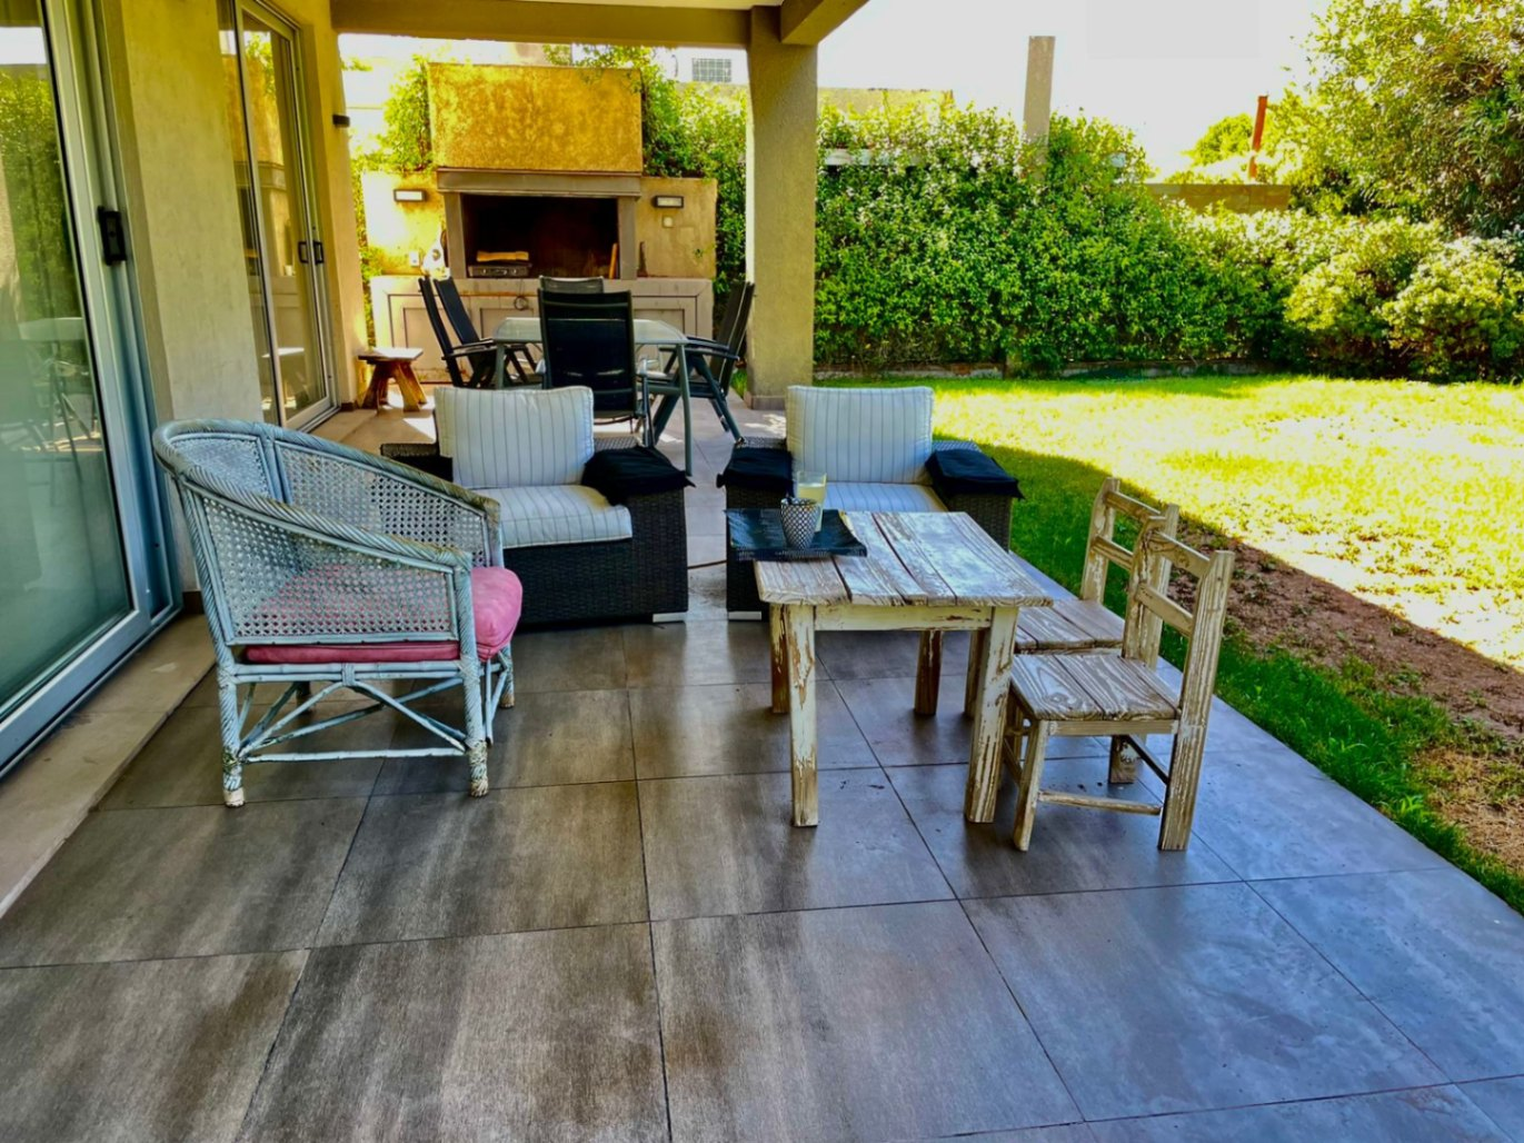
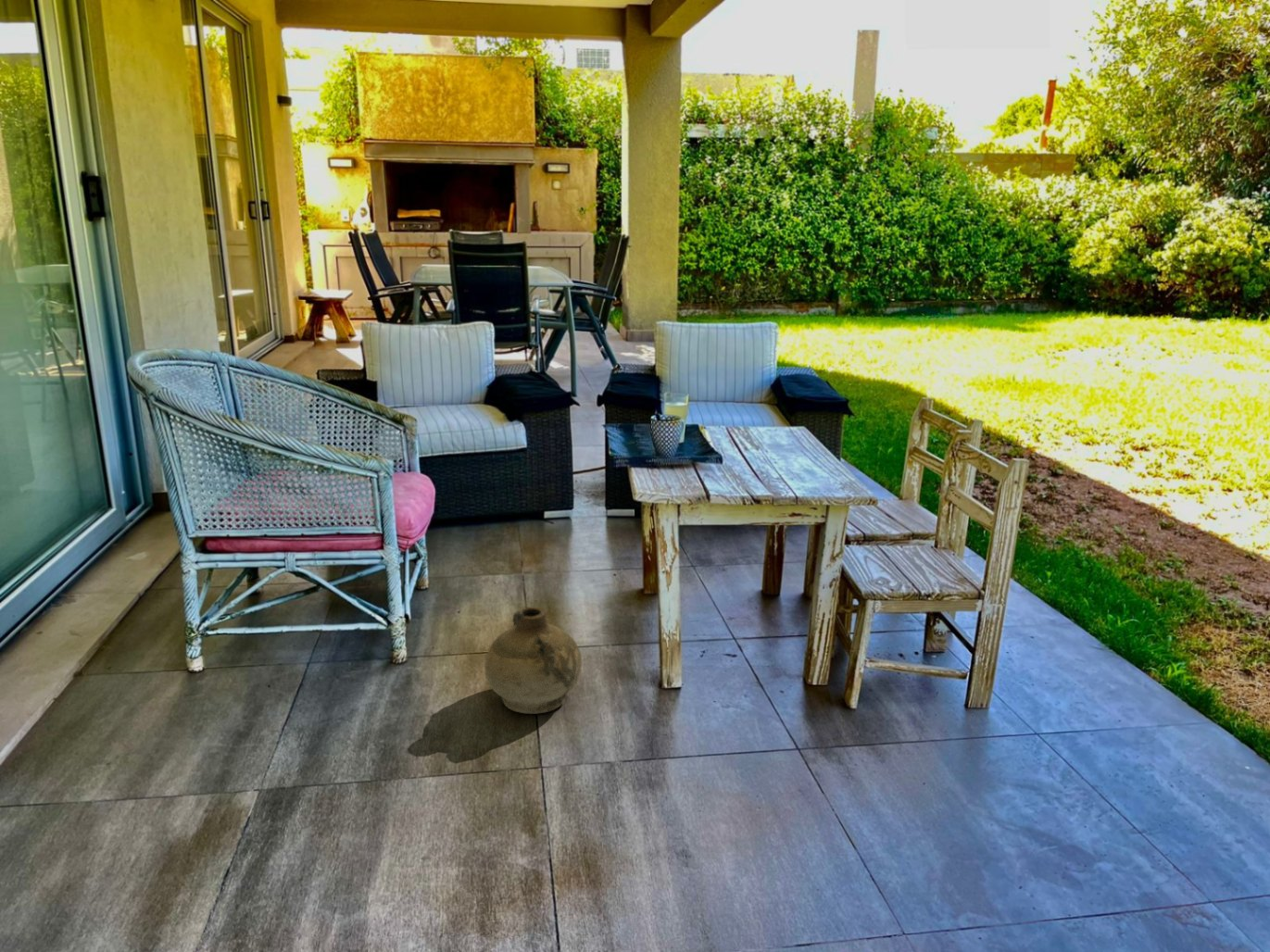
+ ceramic jug [484,607,583,715]
